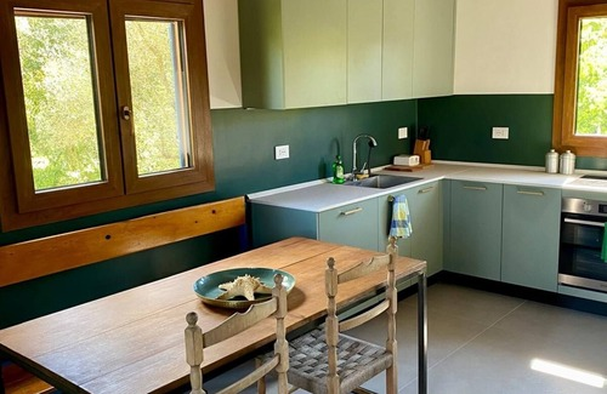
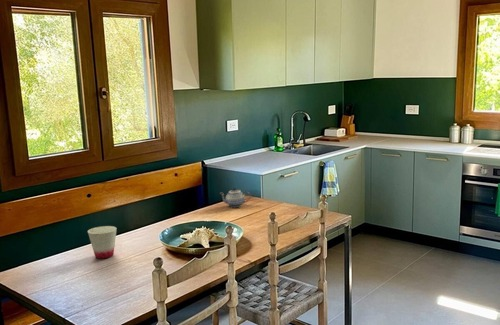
+ cup [87,225,118,259]
+ teapot [219,187,251,208]
